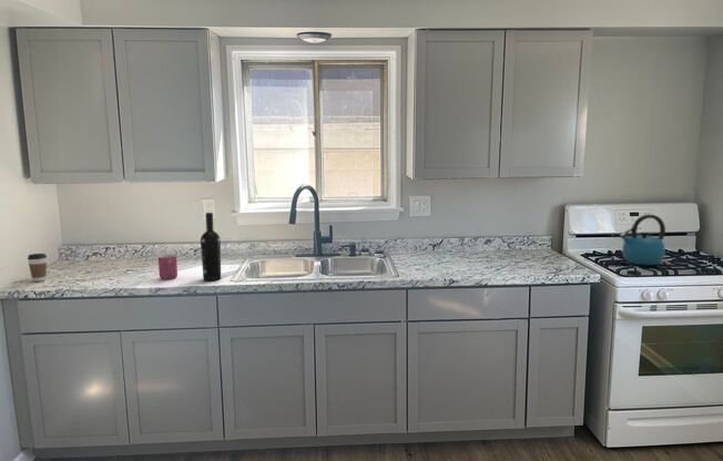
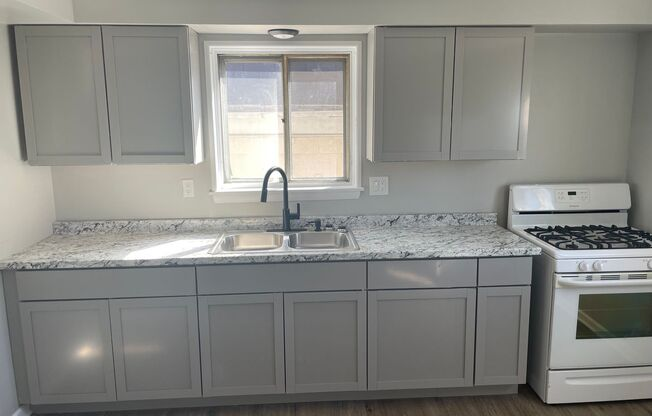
- coffee cup [27,253,48,283]
- mug [157,254,179,280]
- kettle [619,213,666,266]
- wine bottle [200,212,222,281]
